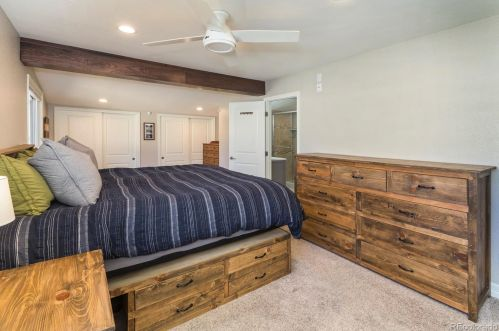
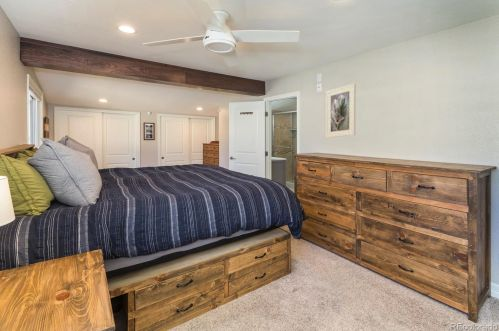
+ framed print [325,83,357,139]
